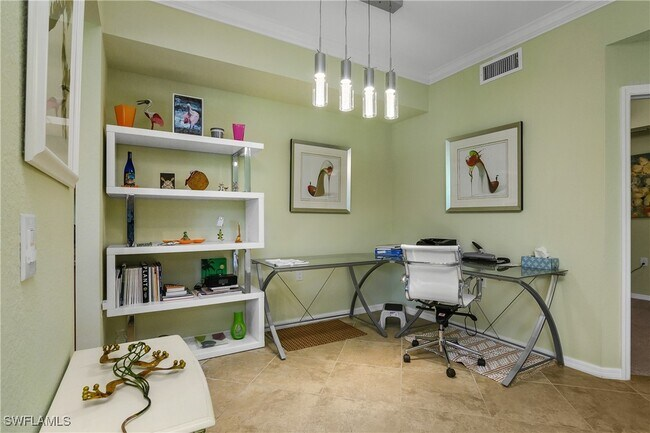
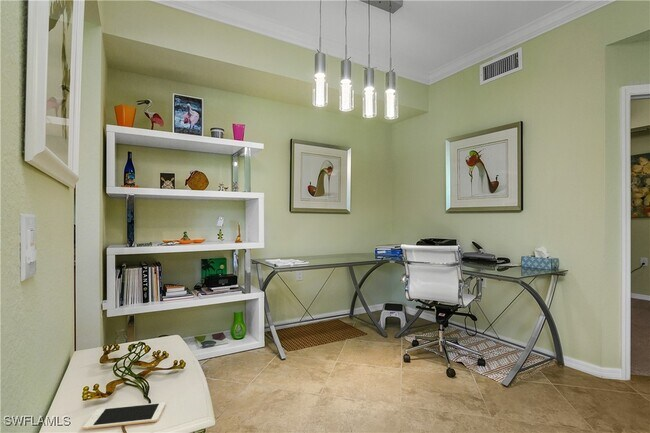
+ cell phone [82,401,166,430]
